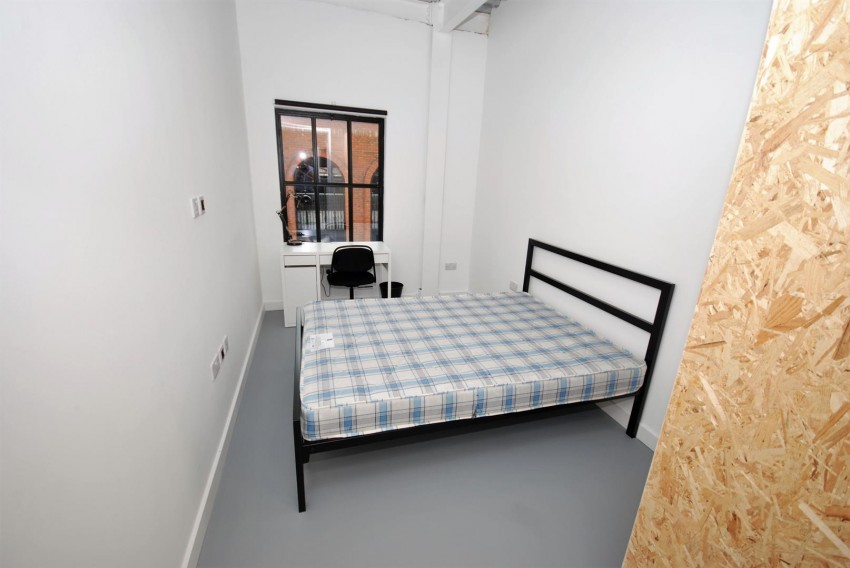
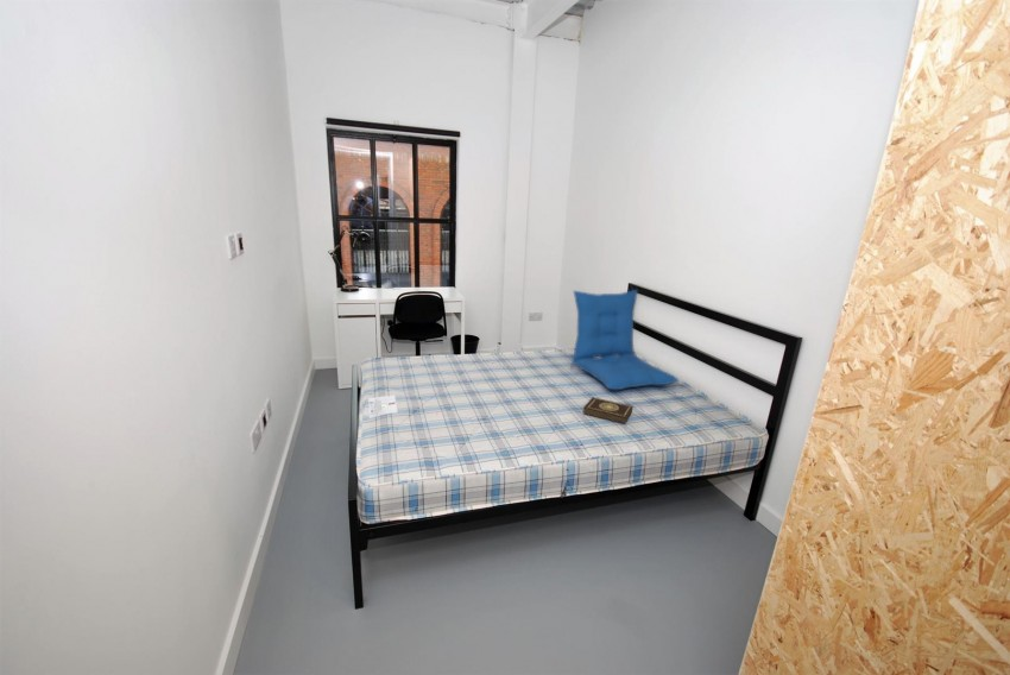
+ book [582,396,633,425]
+ seat cushion [569,289,680,391]
